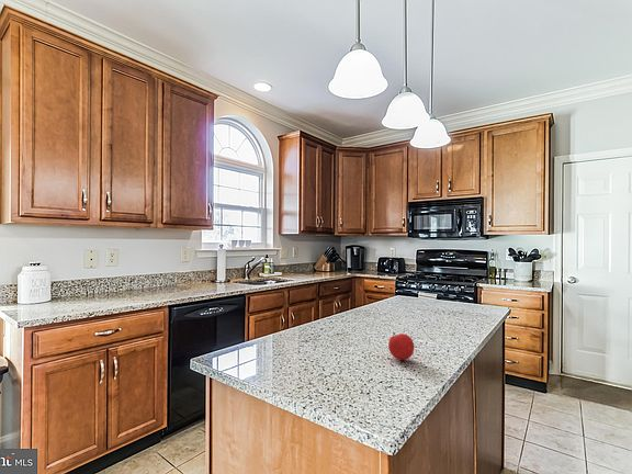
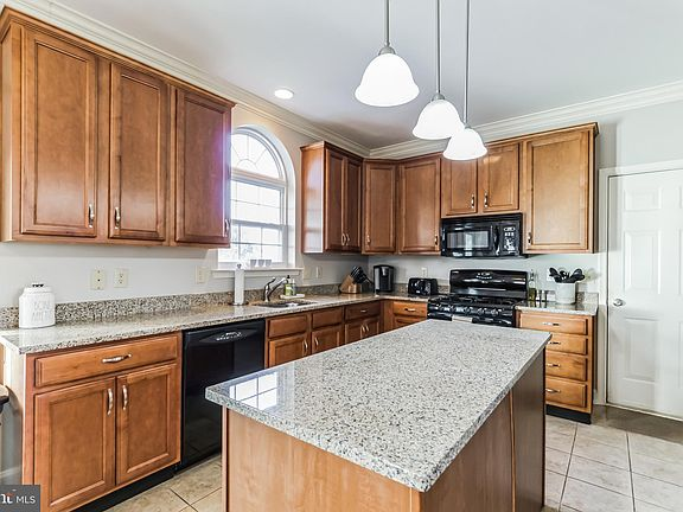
- fruit [387,331,415,361]
